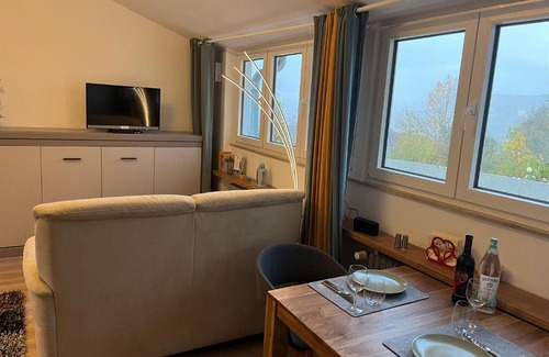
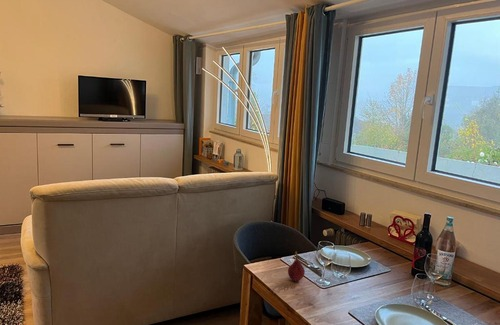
+ fruit [287,251,306,282]
